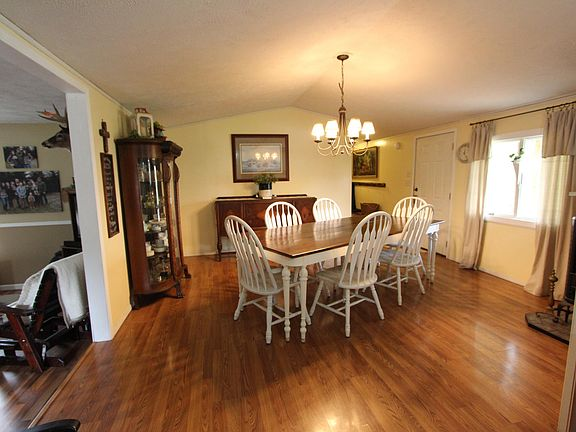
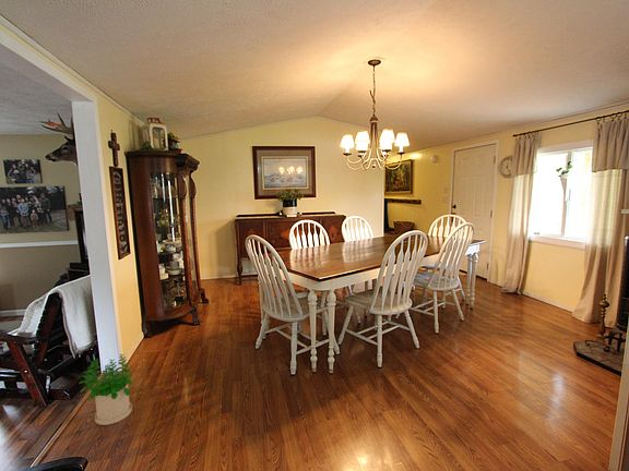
+ potted plant [78,353,133,426]
